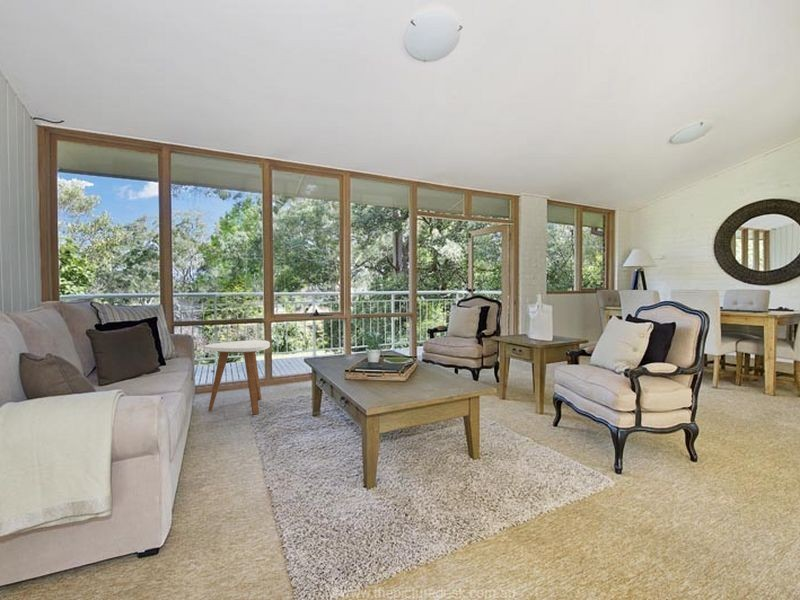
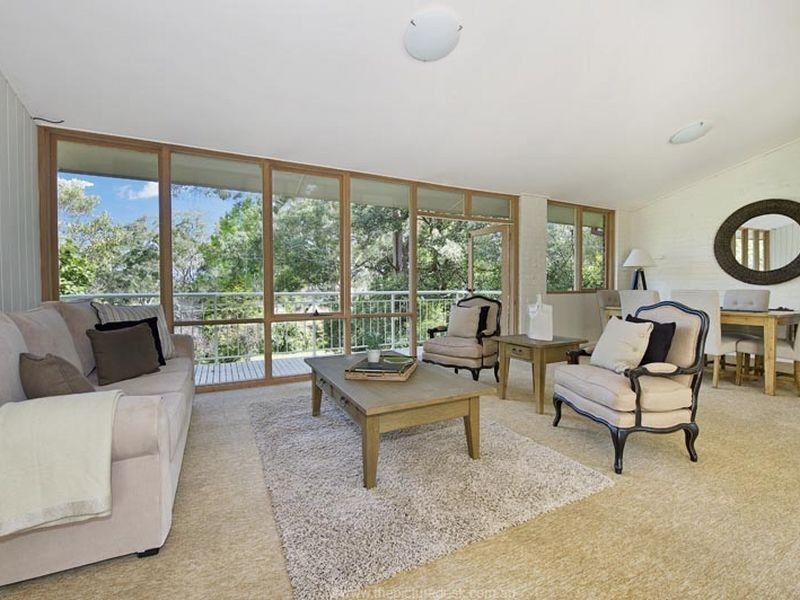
- side table [204,339,271,415]
